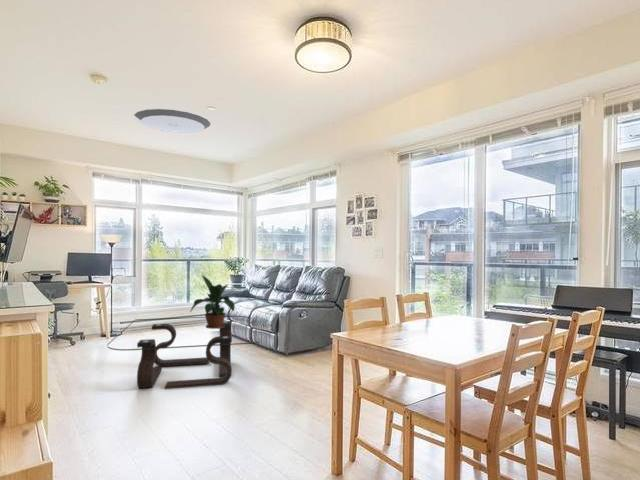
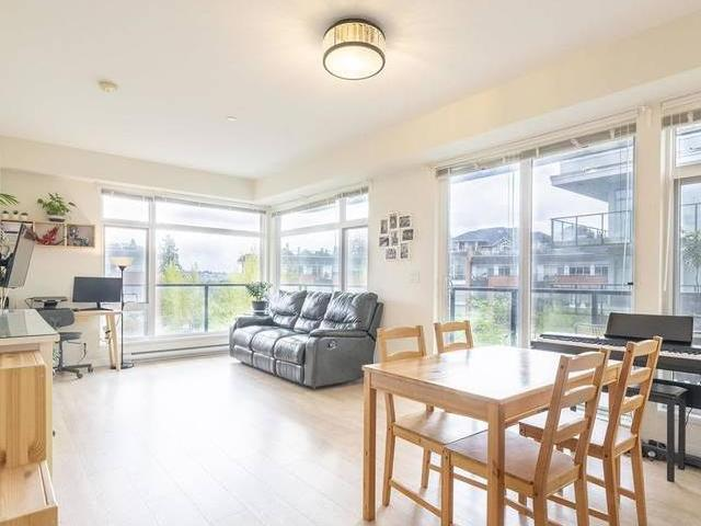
- potted plant [189,274,237,330]
- ceiling light fixture [133,108,211,134]
- coffee table [106,315,260,390]
